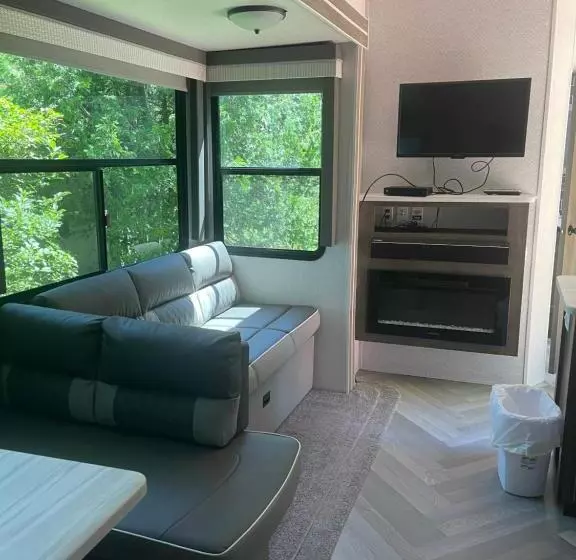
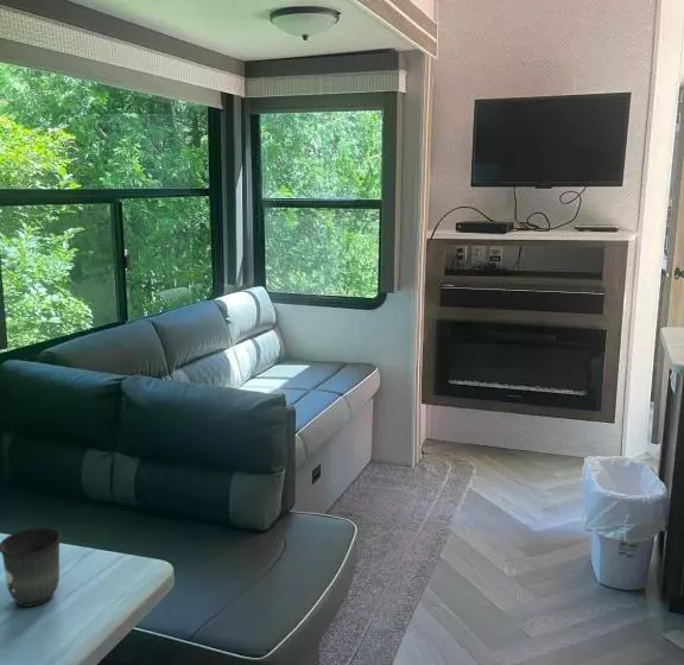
+ mug [0,526,63,608]
